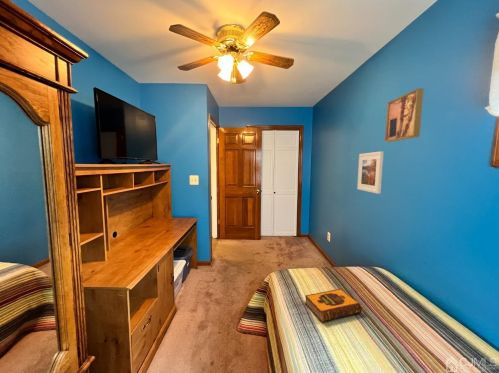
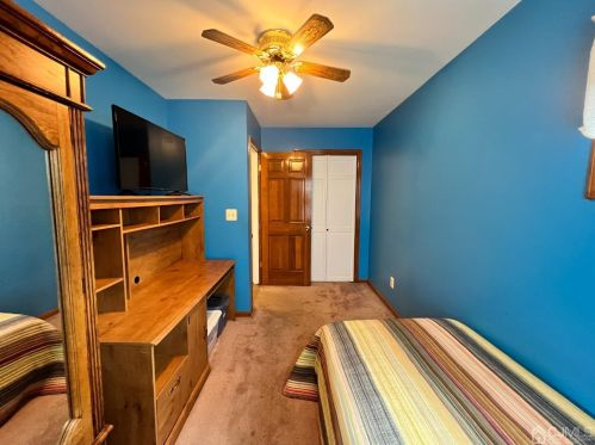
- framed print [356,151,384,195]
- hardback book [304,288,363,323]
- wall art [384,87,425,143]
